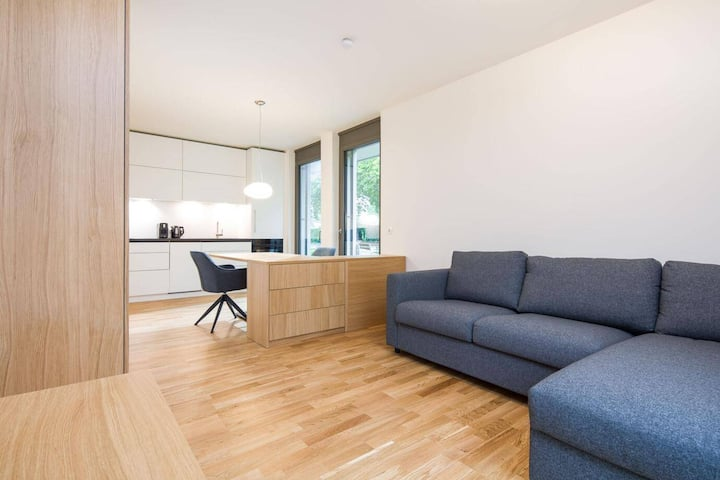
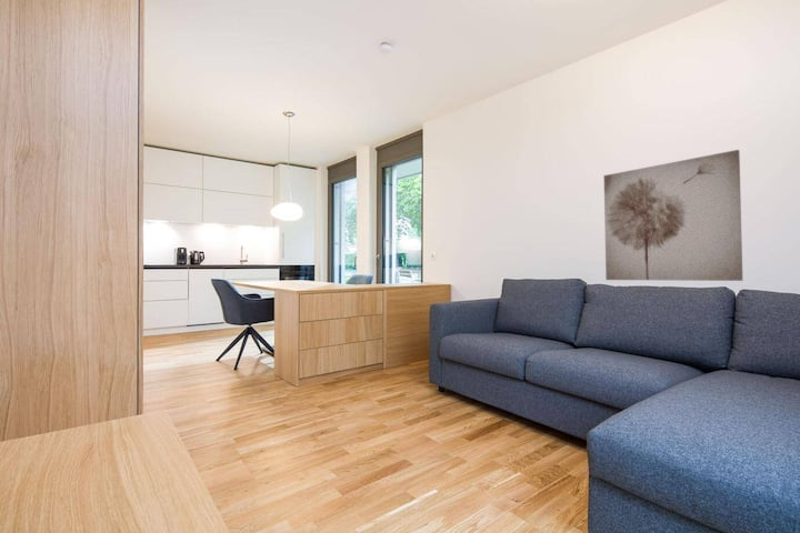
+ wall art [603,149,743,282]
